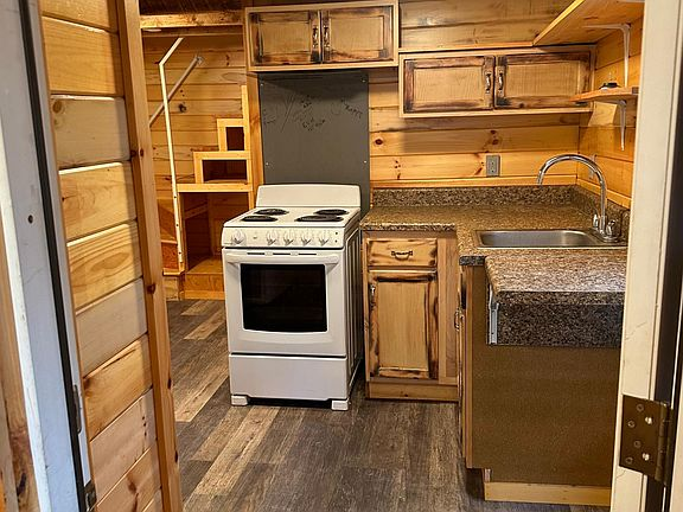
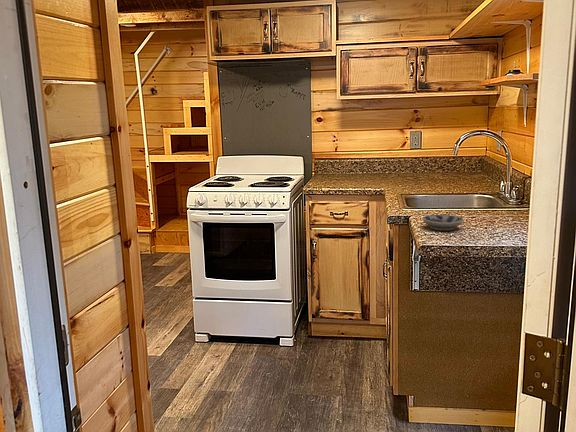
+ bowl [422,214,464,232]
